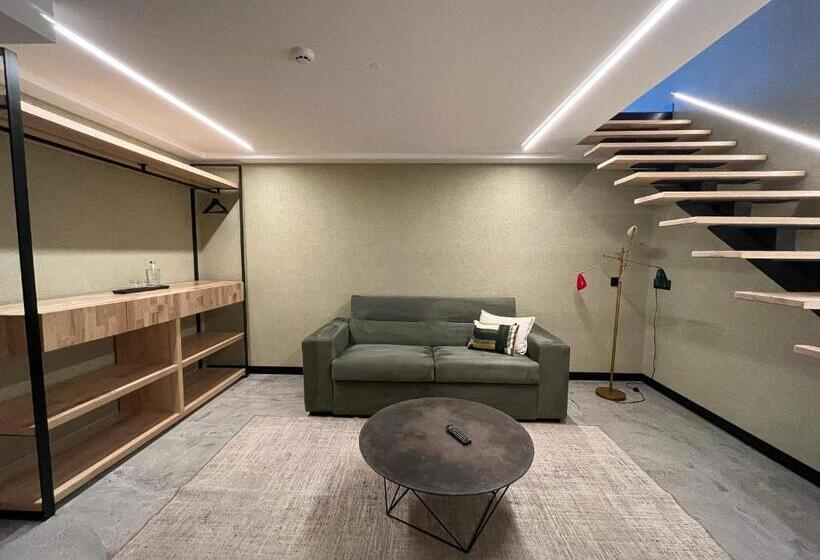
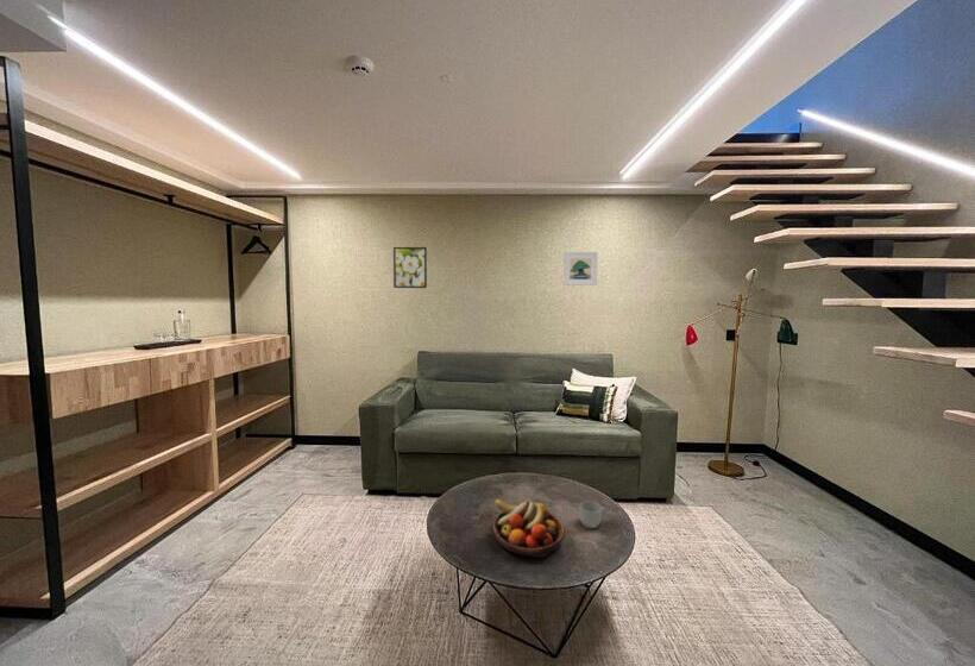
+ fruit bowl [492,497,566,559]
+ mug [578,500,606,529]
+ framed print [392,246,428,289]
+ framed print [562,251,599,287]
